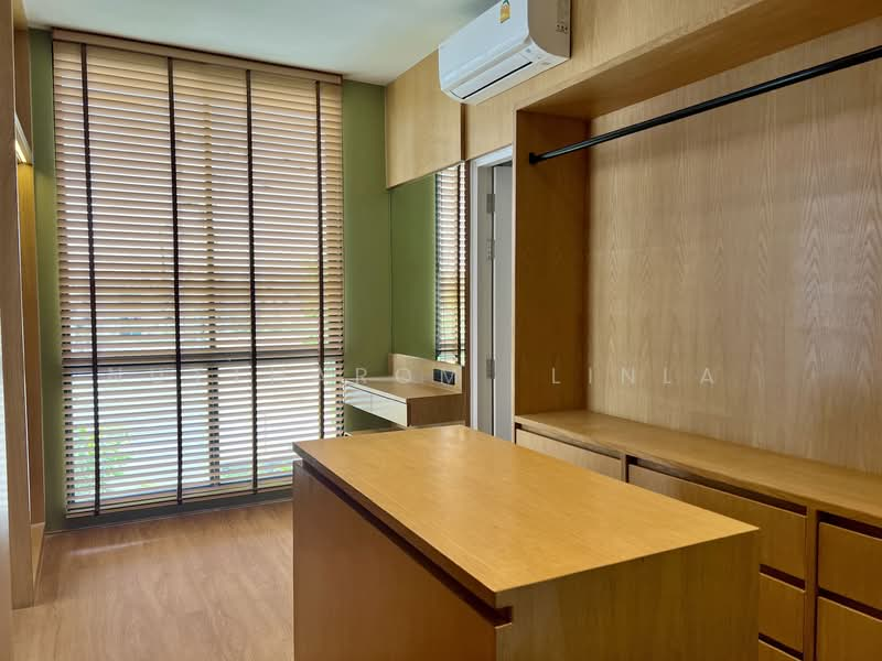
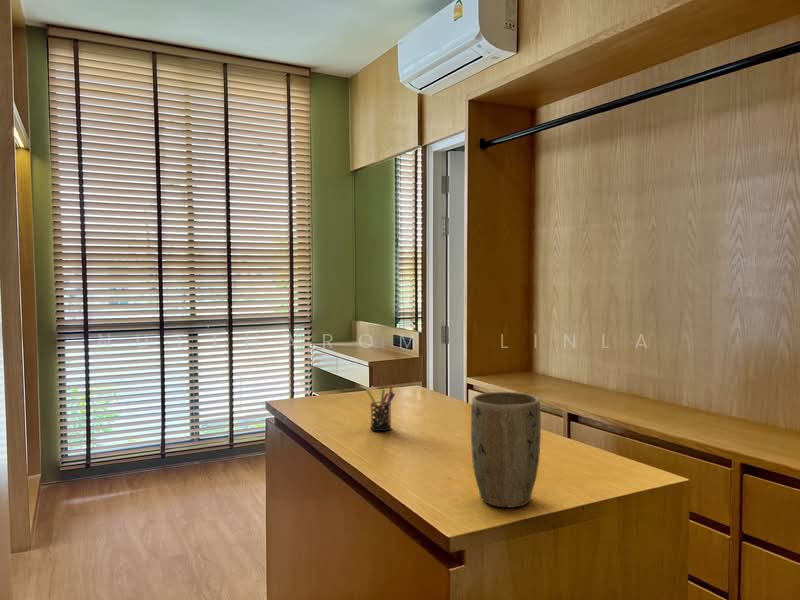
+ pen holder [365,385,396,432]
+ plant pot [470,391,542,509]
